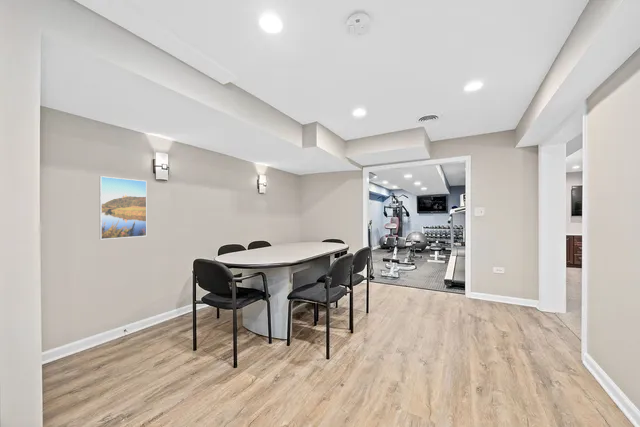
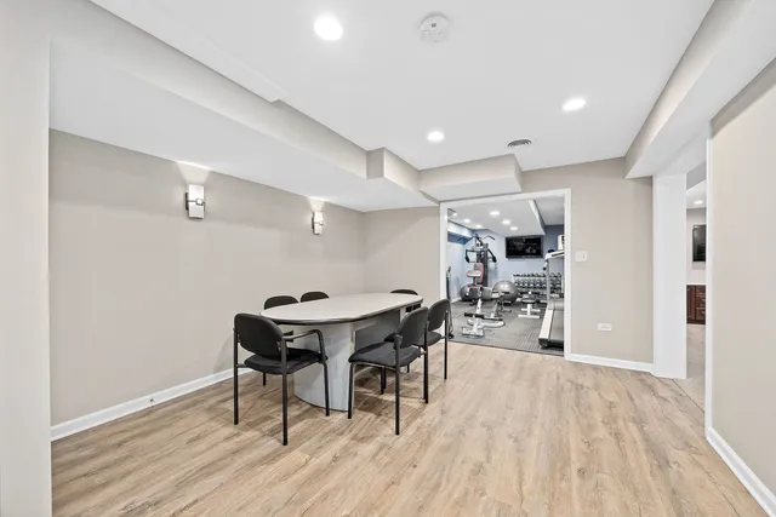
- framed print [98,175,148,240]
